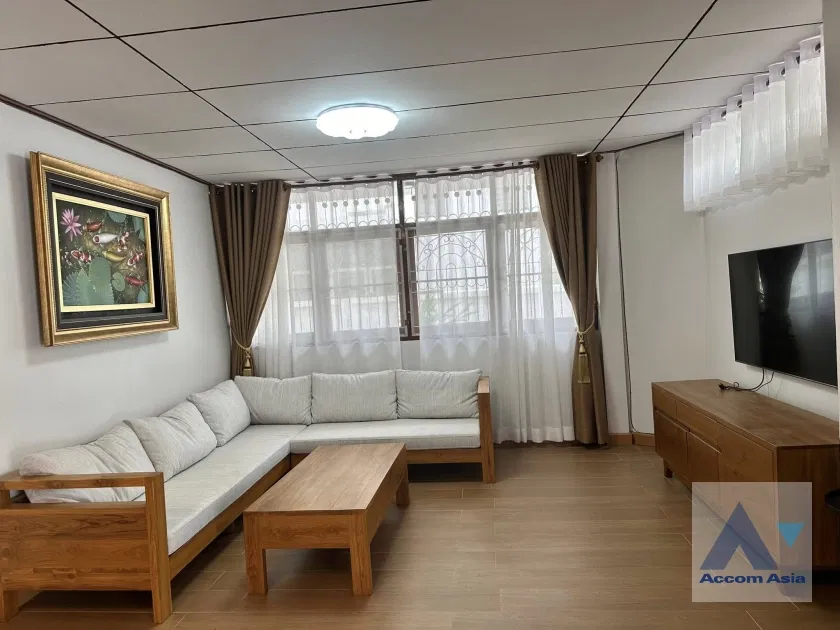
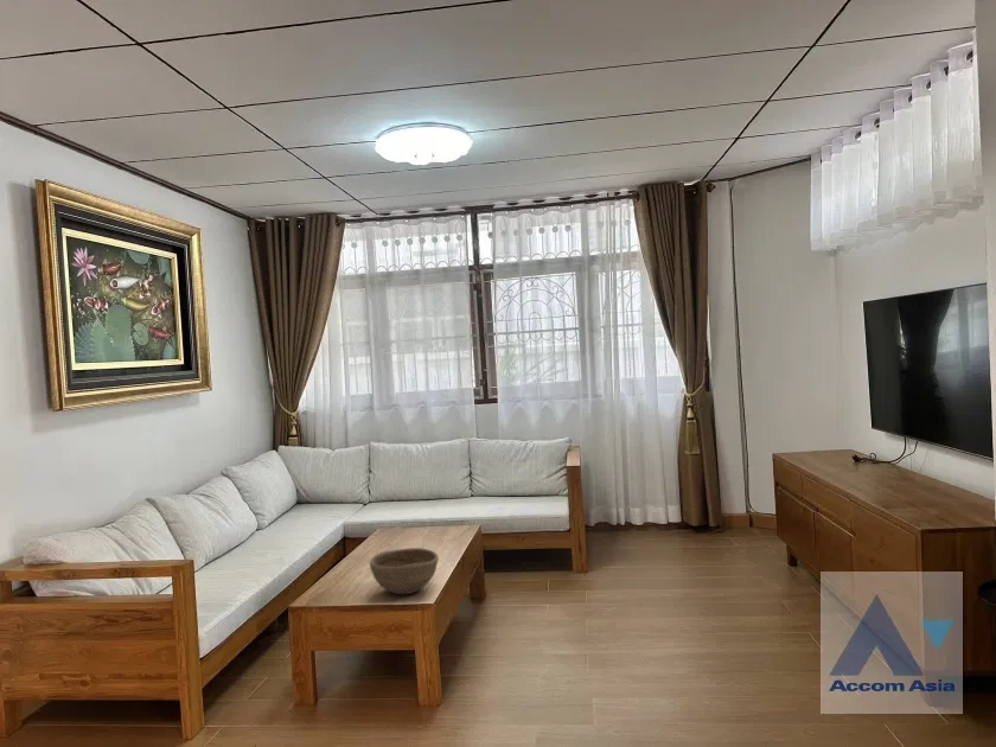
+ bowl [369,547,440,595]
